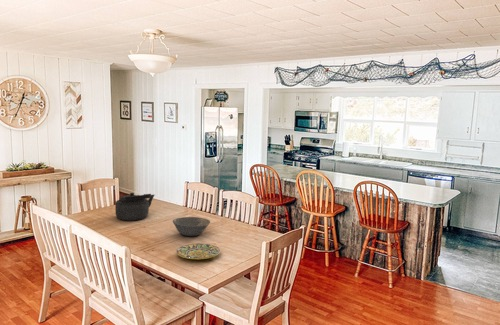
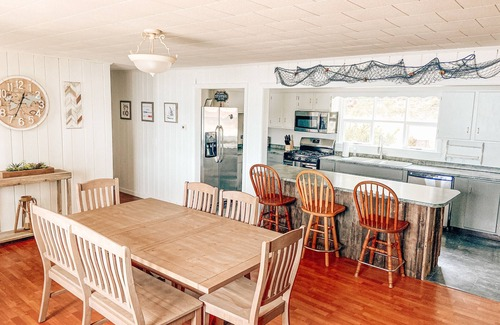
- bowl [172,216,211,237]
- plate [175,242,222,260]
- kettle [114,192,155,222]
